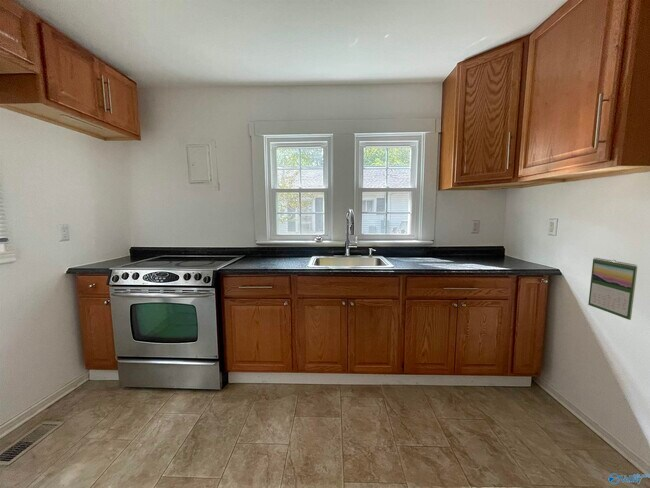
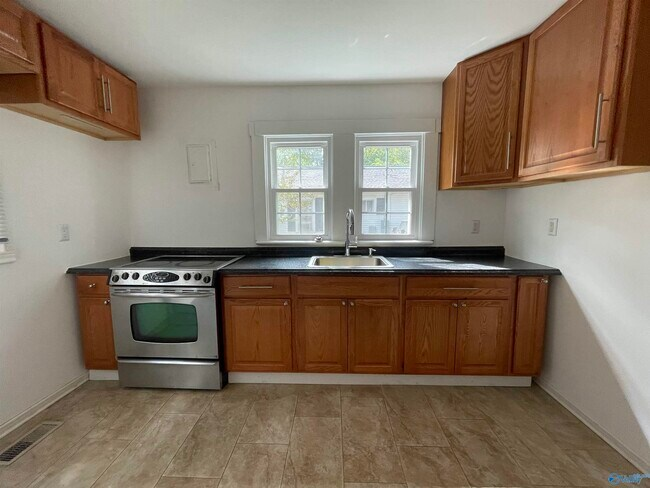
- calendar [587,257,638,321]
